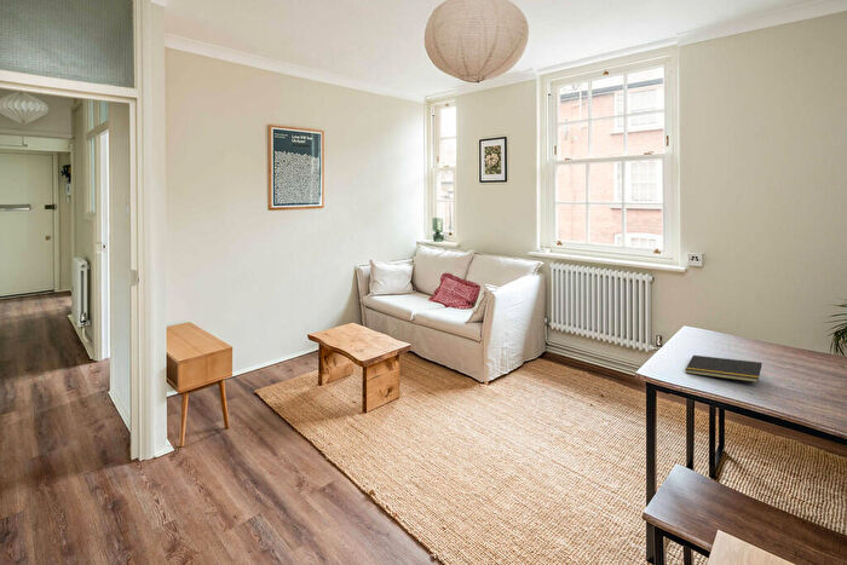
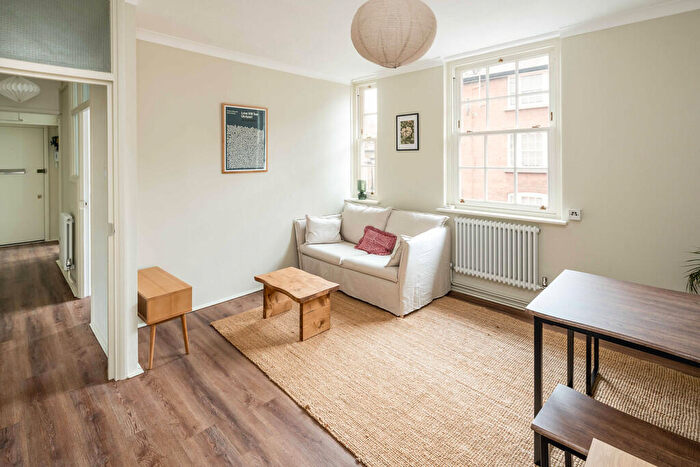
- notepad [684,354,762,384]
